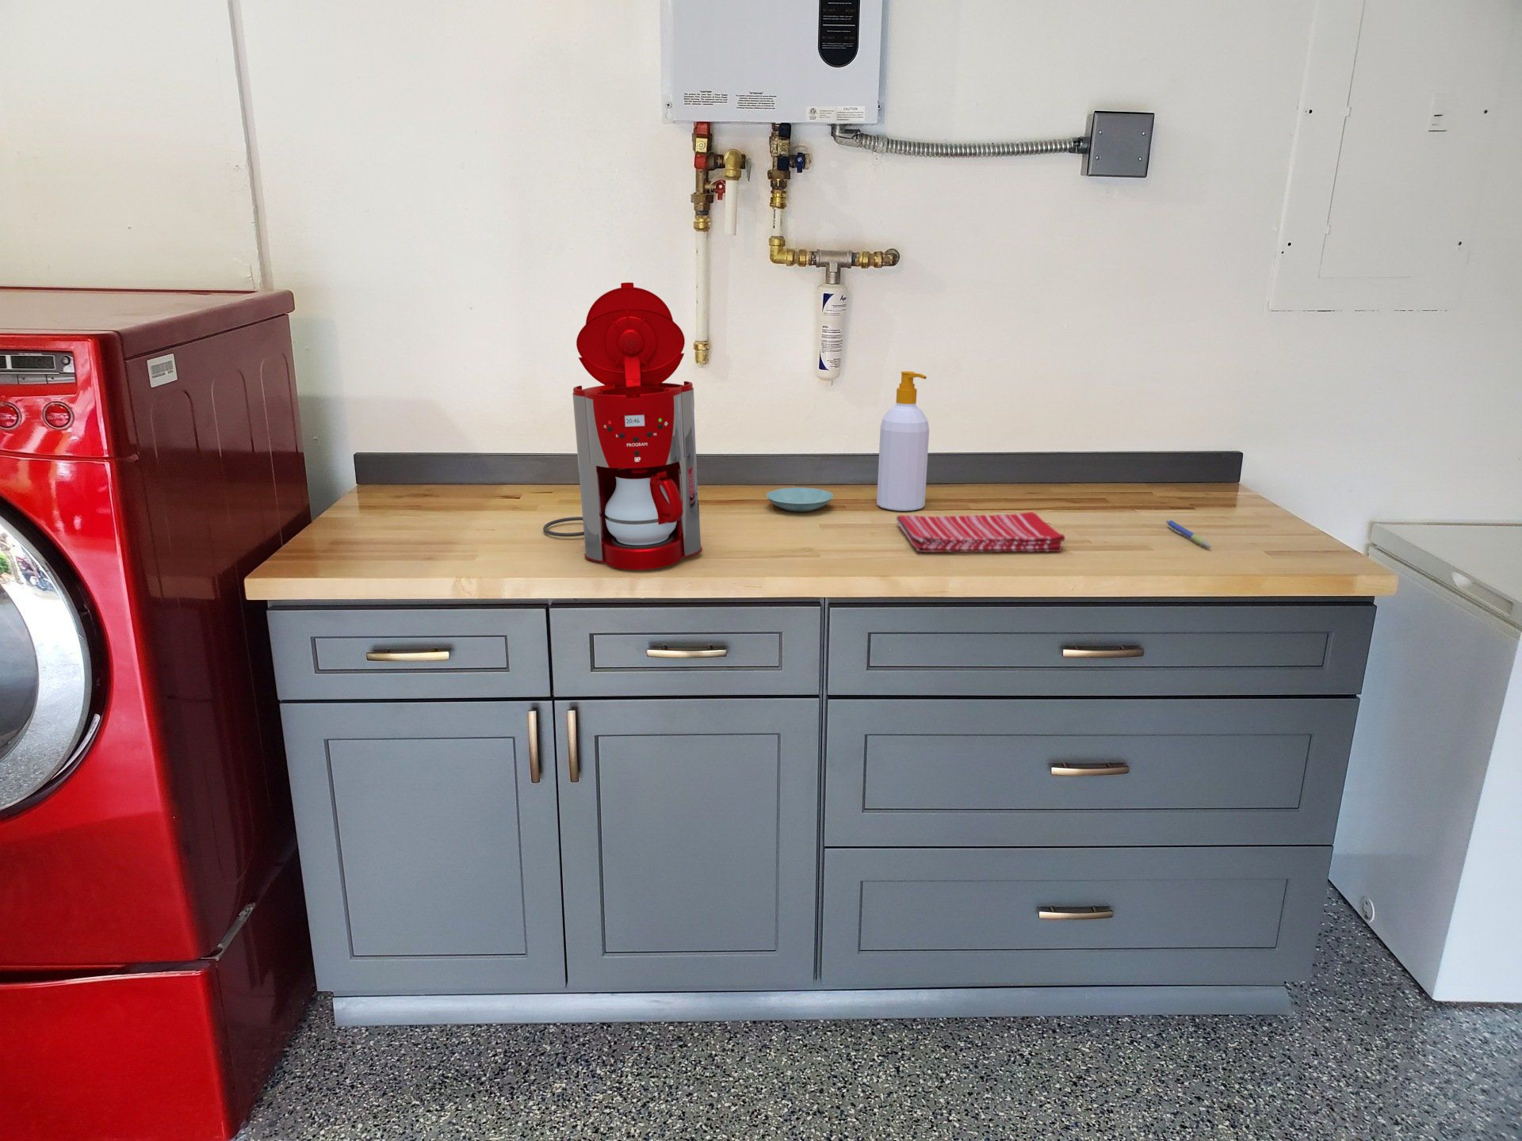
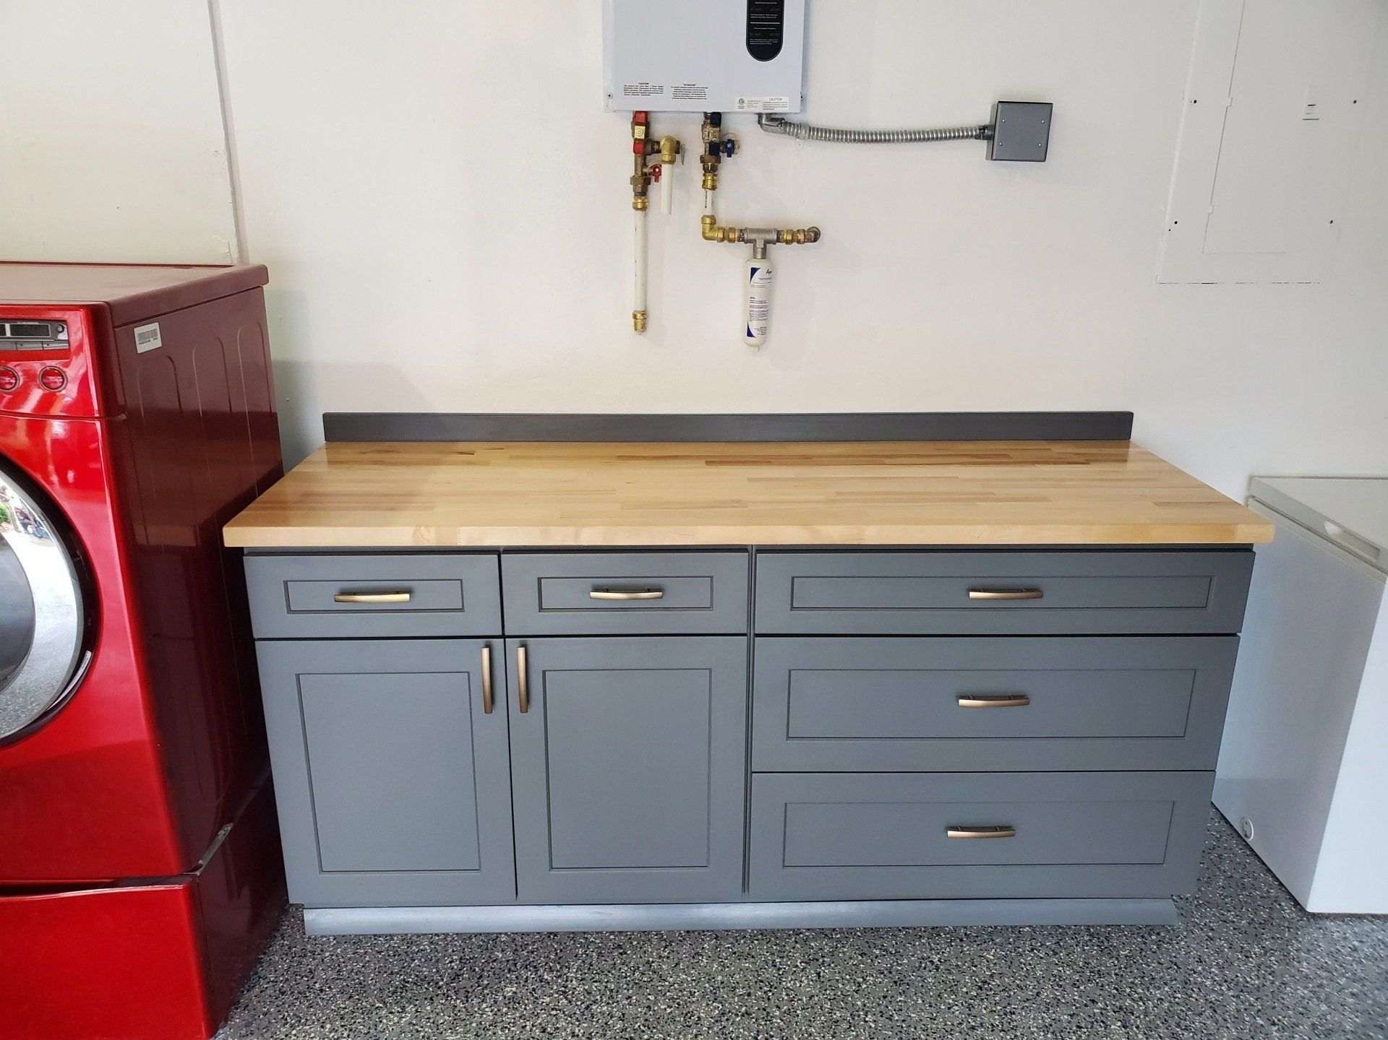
- saucer [766,487,834,513]
- pen [1165,519,1212,548]
- dish towel [895,511,1067,553]
- soap bottle [876,370,930,512]
- coffee maker [542,282,703,570]
